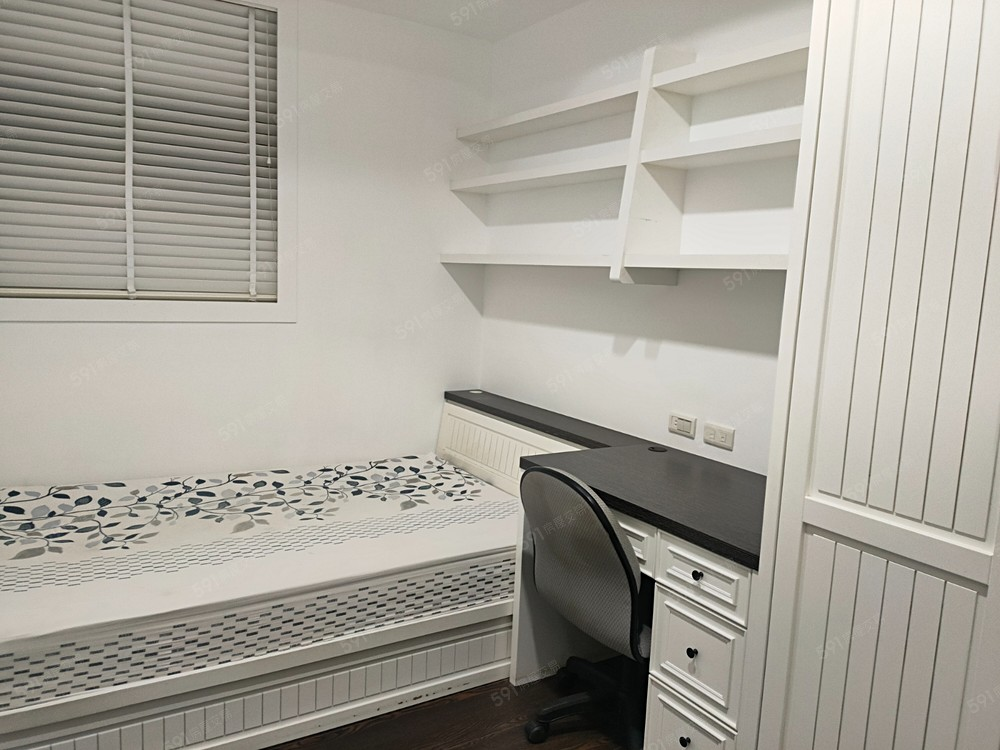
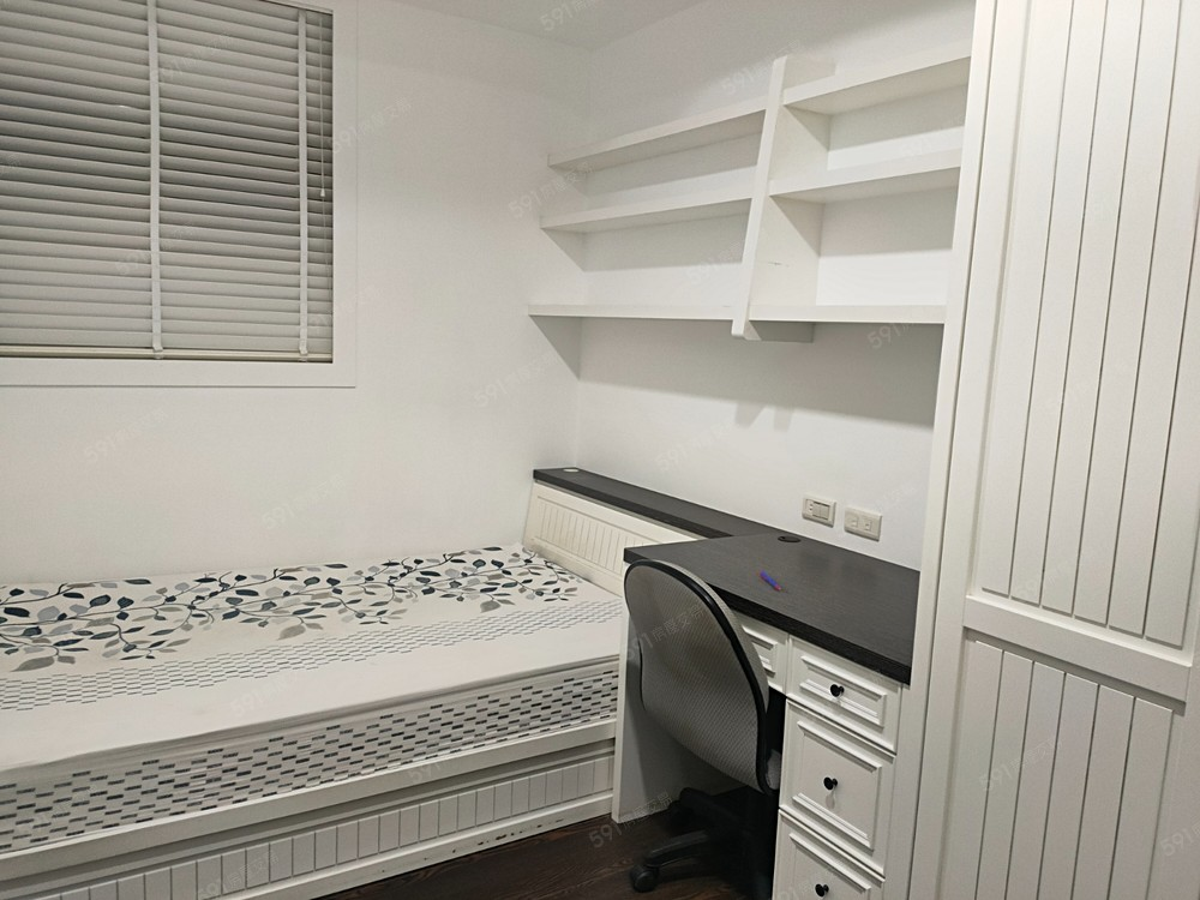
+ pen [758,569,781,590]
